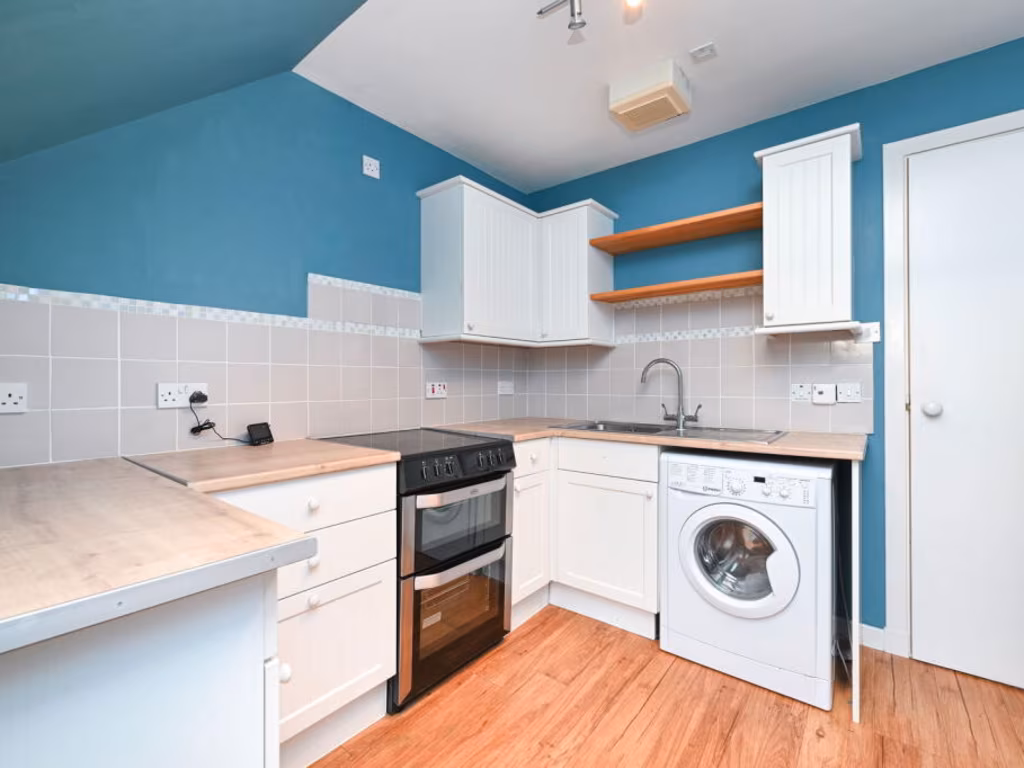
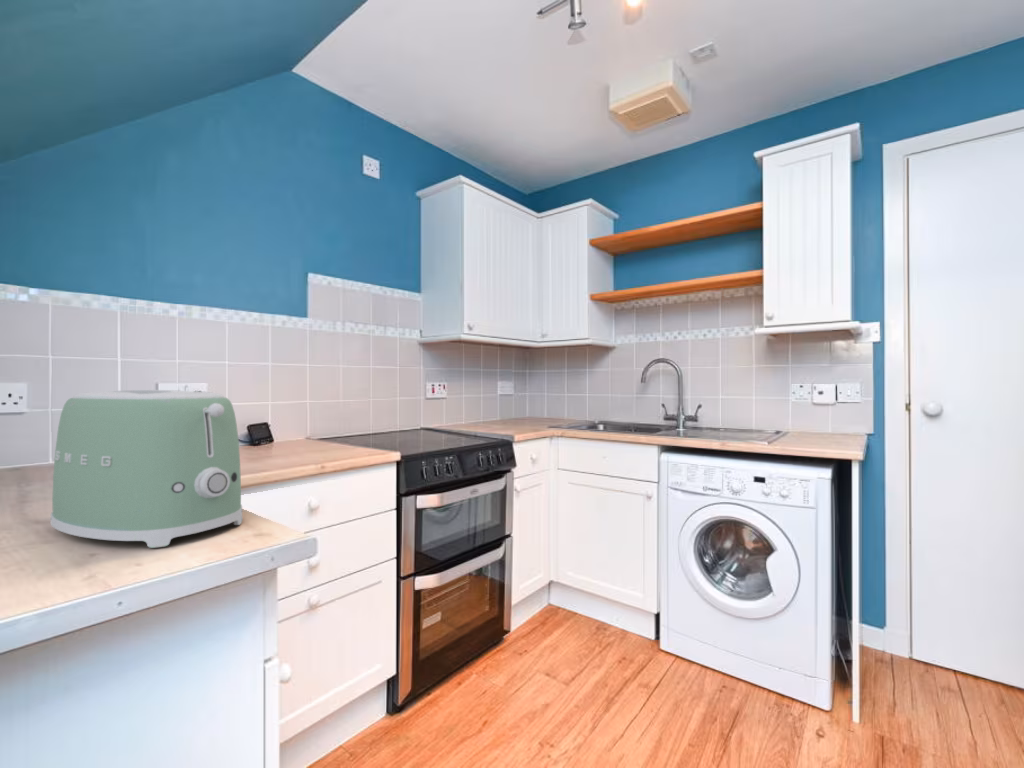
+ toaster [50,389,243,549]
